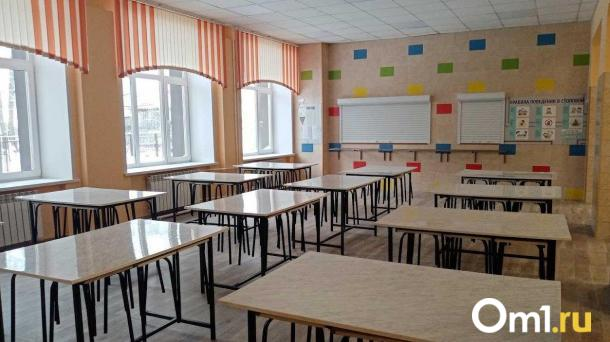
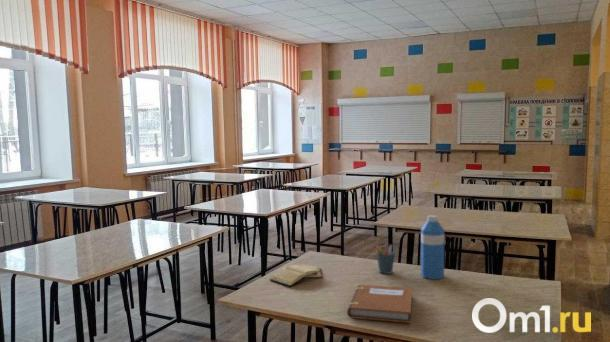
+ diary [268,264,323,287]
+ notebook [346,284,413,324]
+ pen holder [375,244,396,275]
+ water bottle [420,214,445,280]
